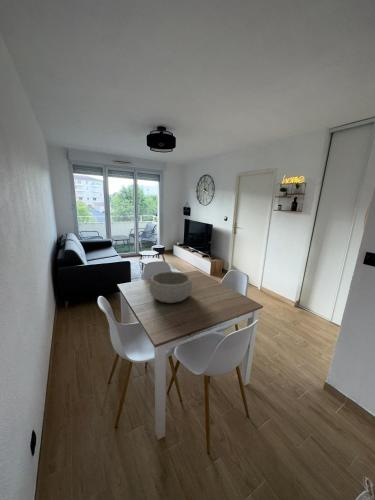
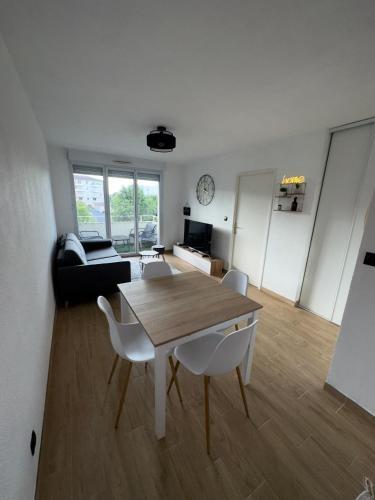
- decorative bowl [149,270,193,304]
